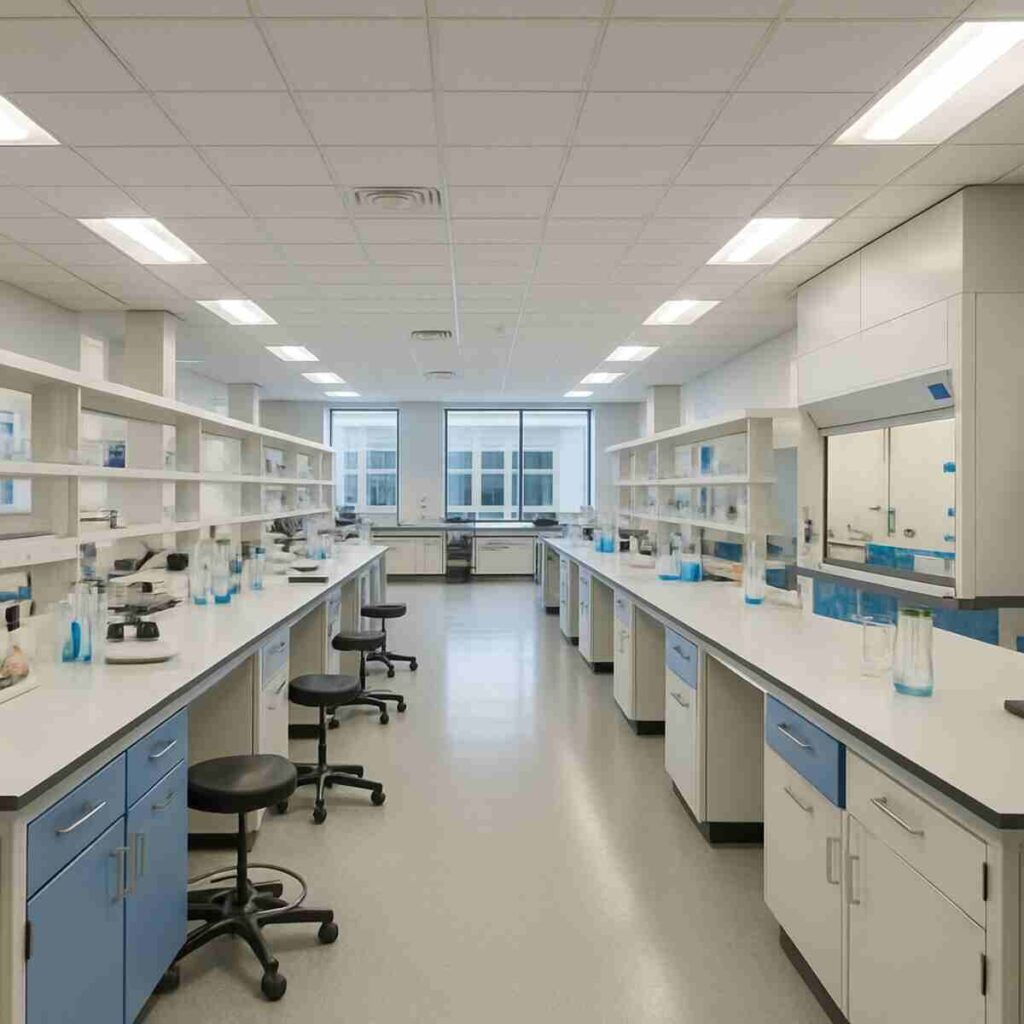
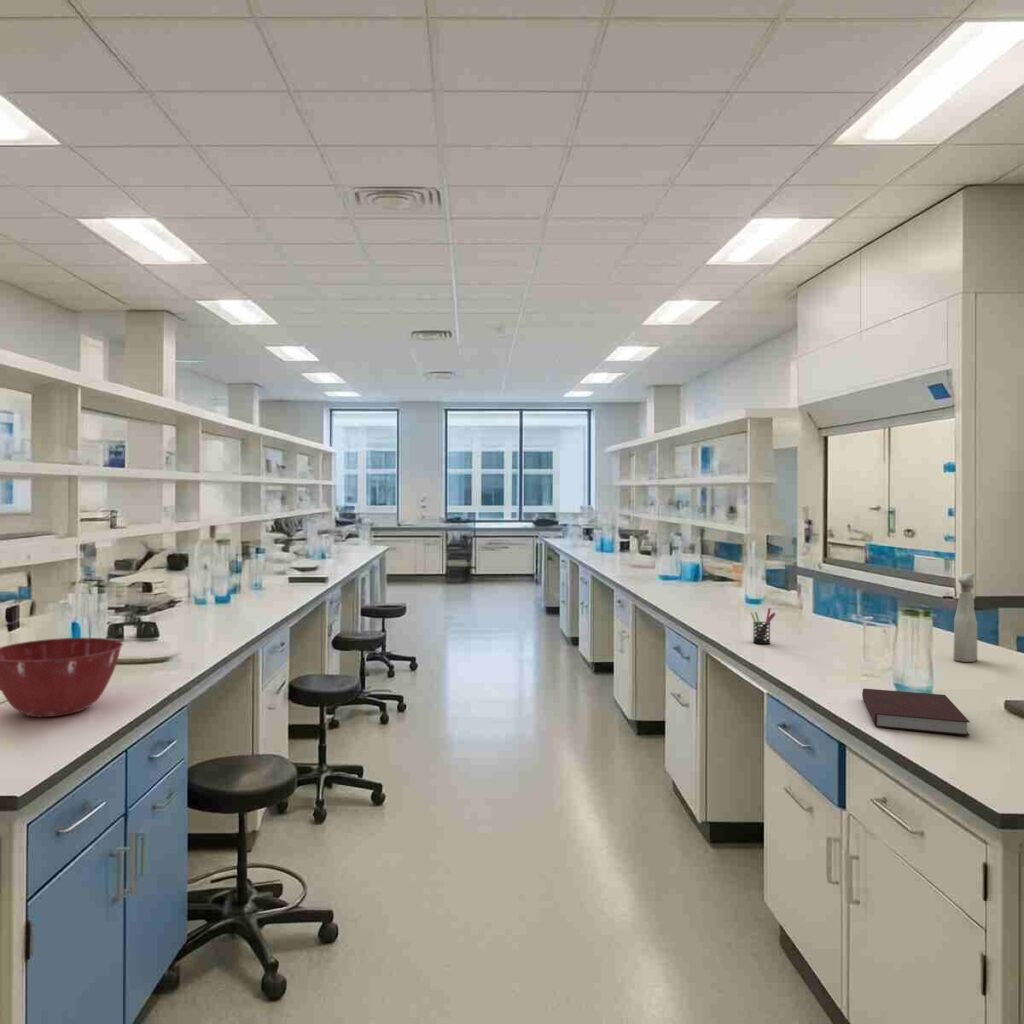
+ notebook [861,687,971,737]
+ mixing bowl [0,637,124,718]
+ pen holder [749,607,776,645]
+ spray bottle [952,572,979,663]
